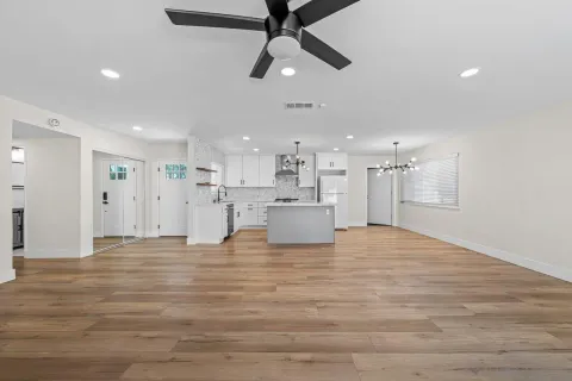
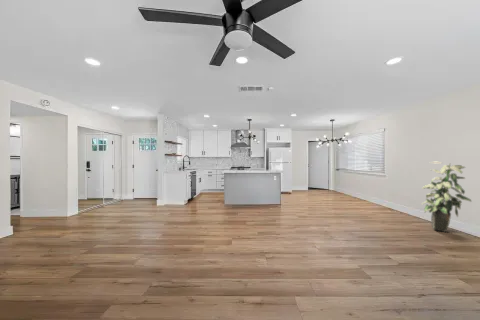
+ indoor plant [421,161,473,233]
